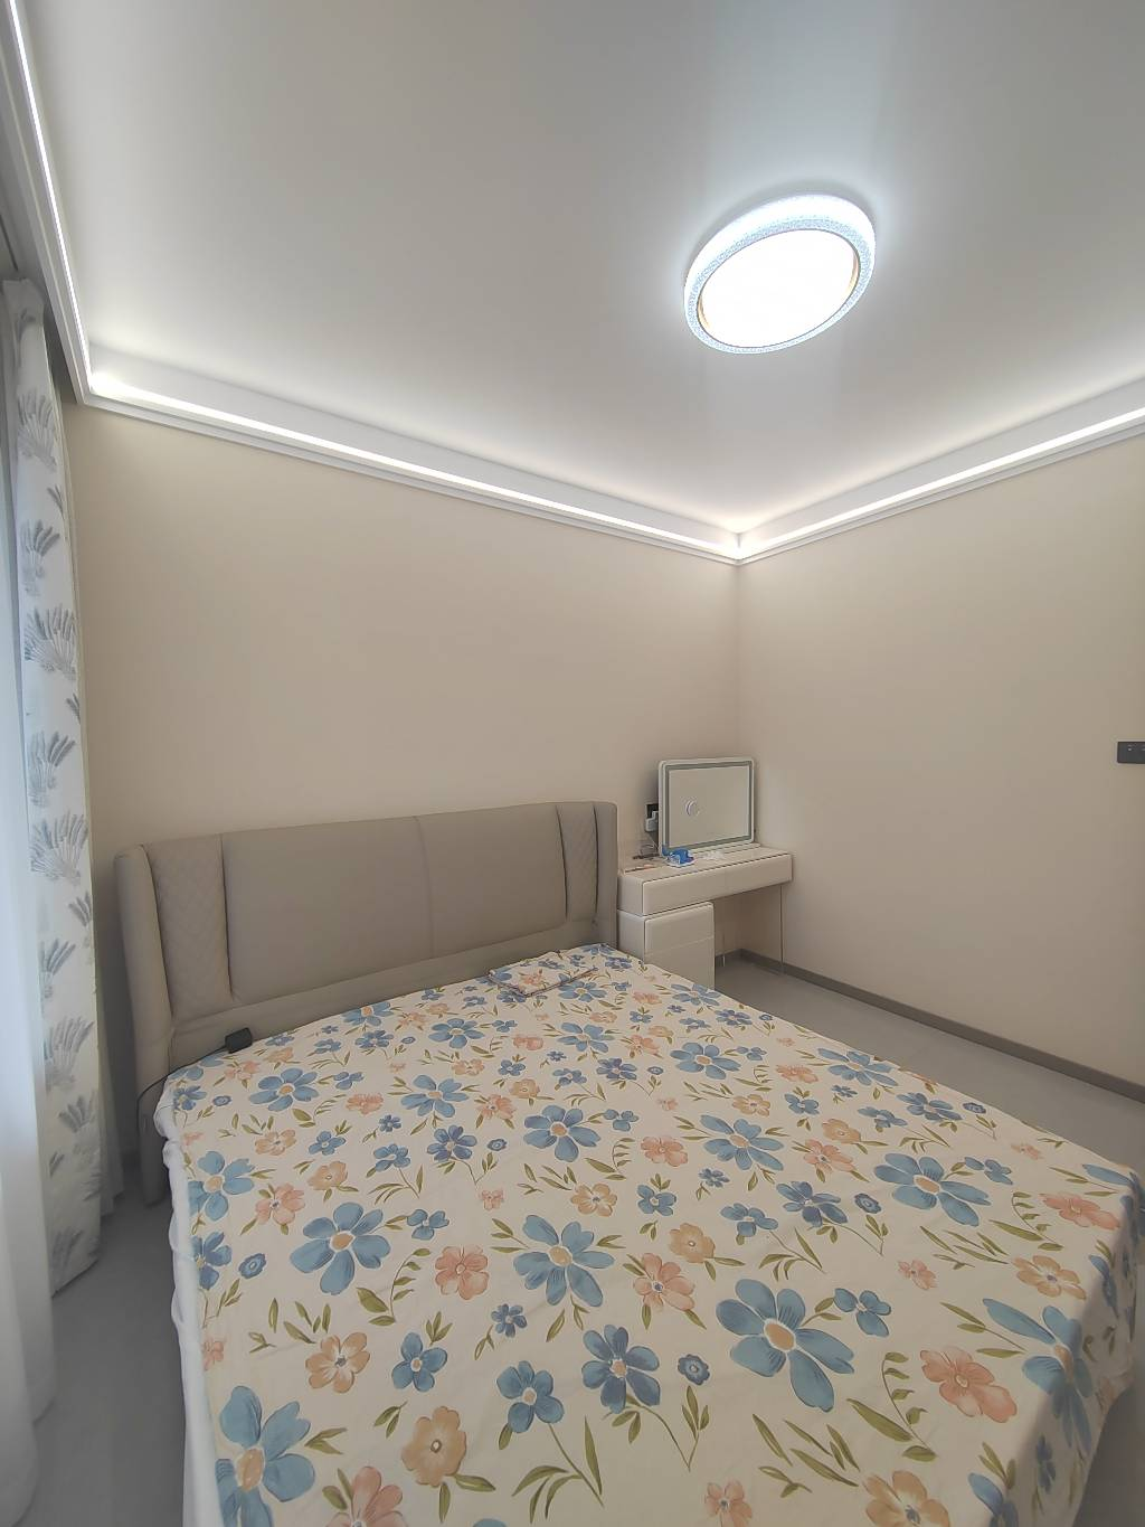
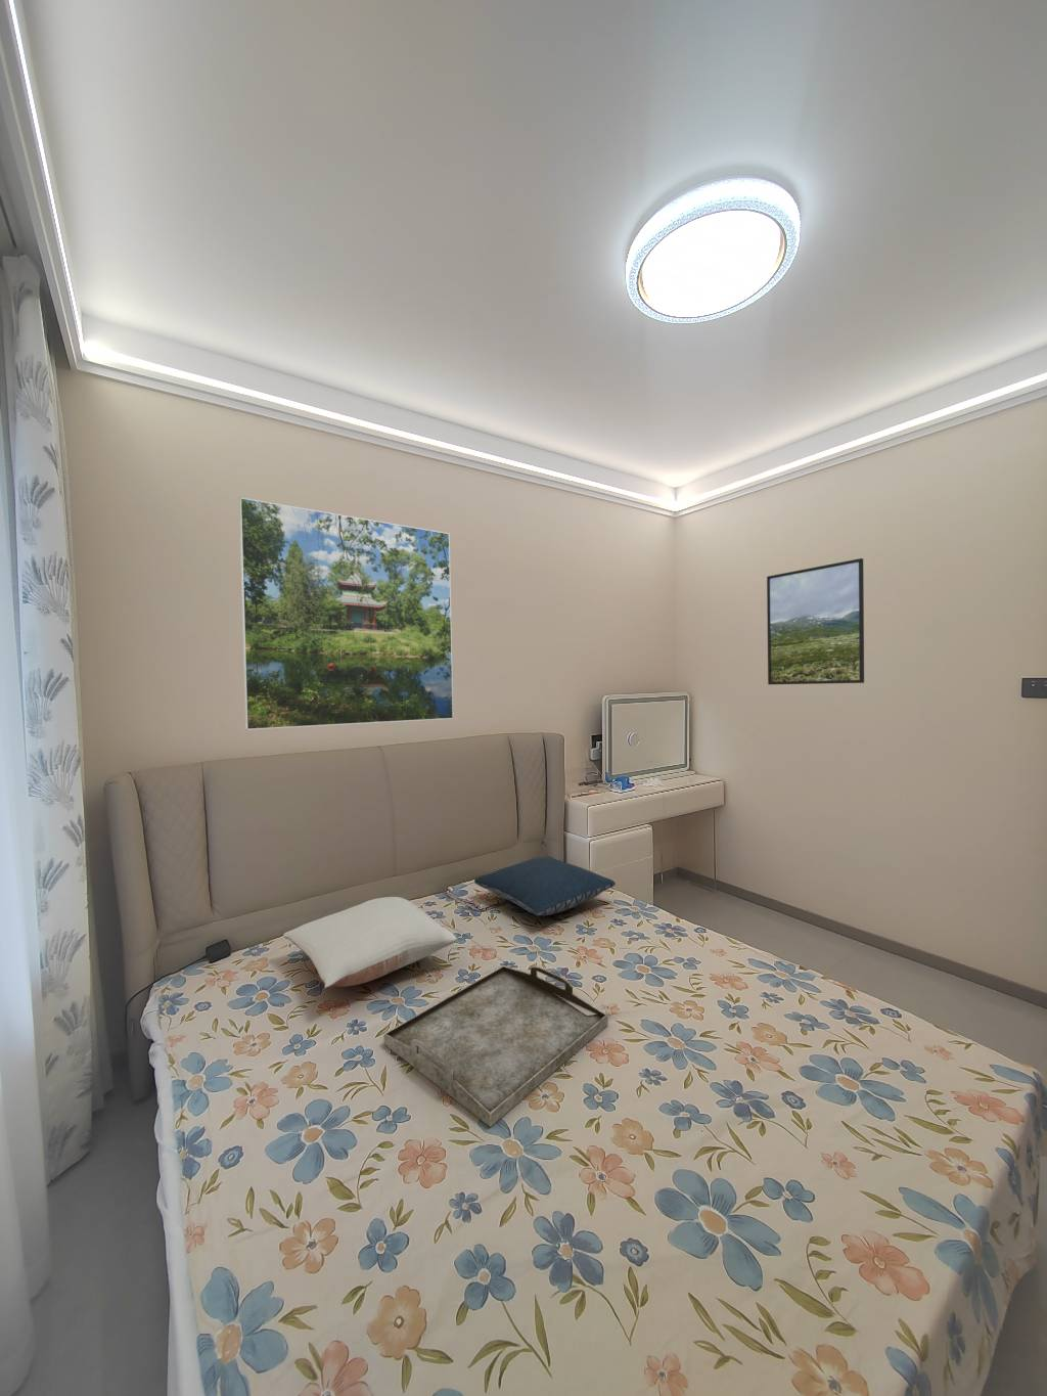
+ pillow [473,856,617,916]
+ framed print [239,496,454,732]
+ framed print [765,558,866,685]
+ serving tray [383,965,609,1128]
+ pillow [283,895,459,990]
